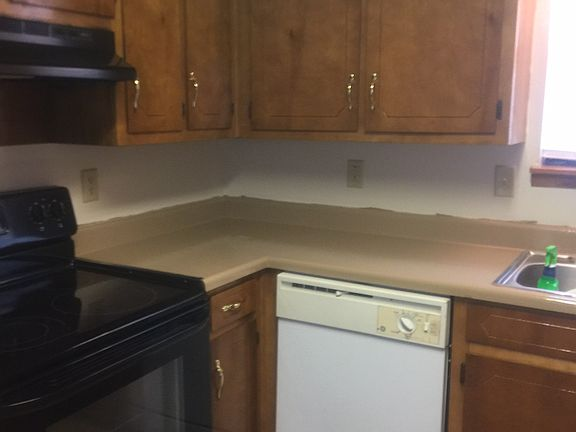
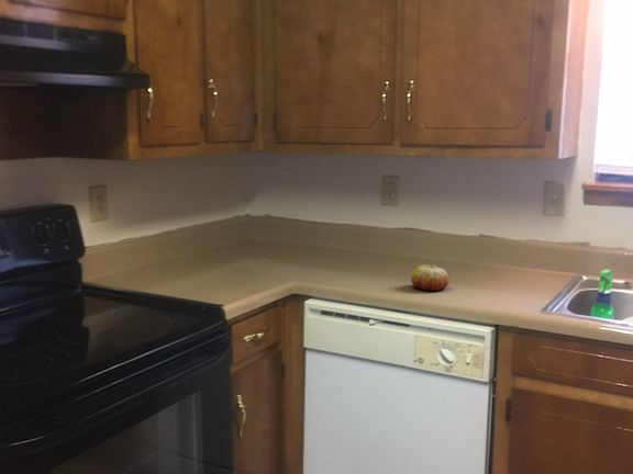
+ fruit [410,264,451,292]
